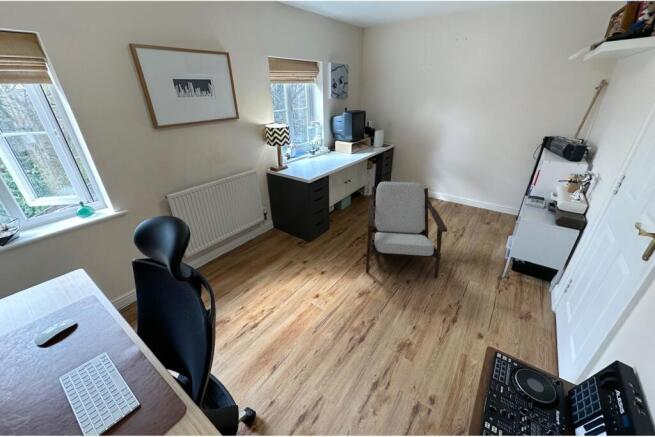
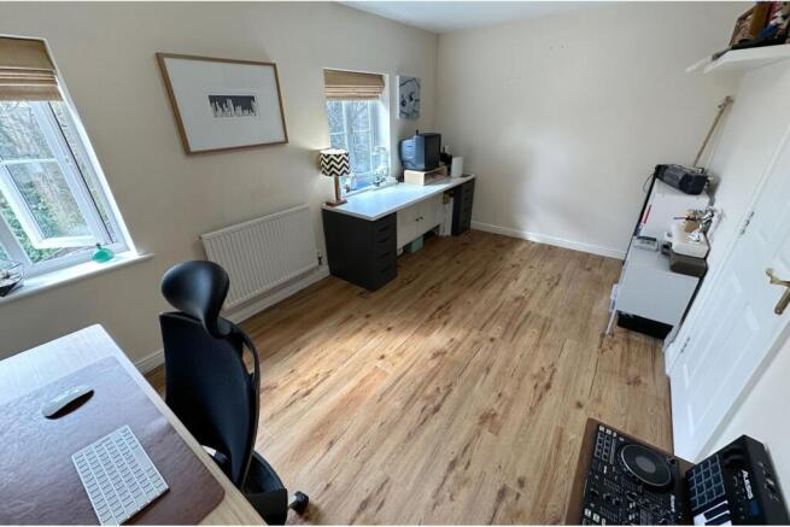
- armchair [365,181,448,279]
